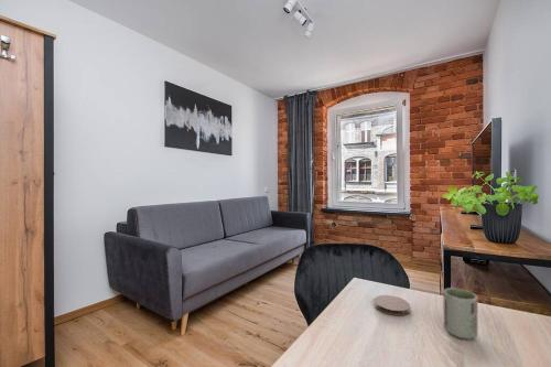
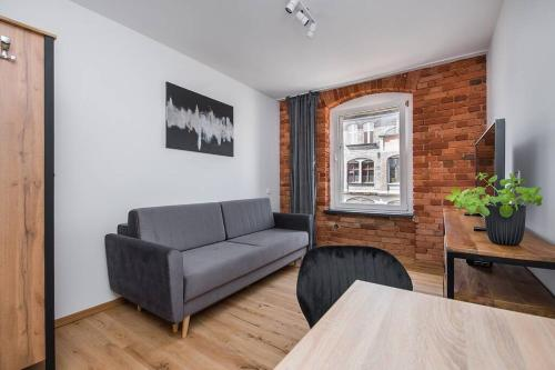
- cup [443,287,478,341]
- coaster [372,294,411,316]
